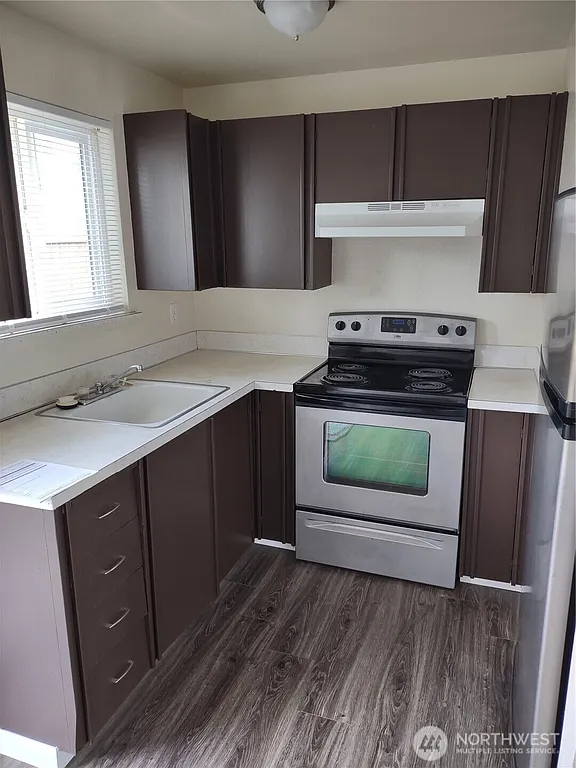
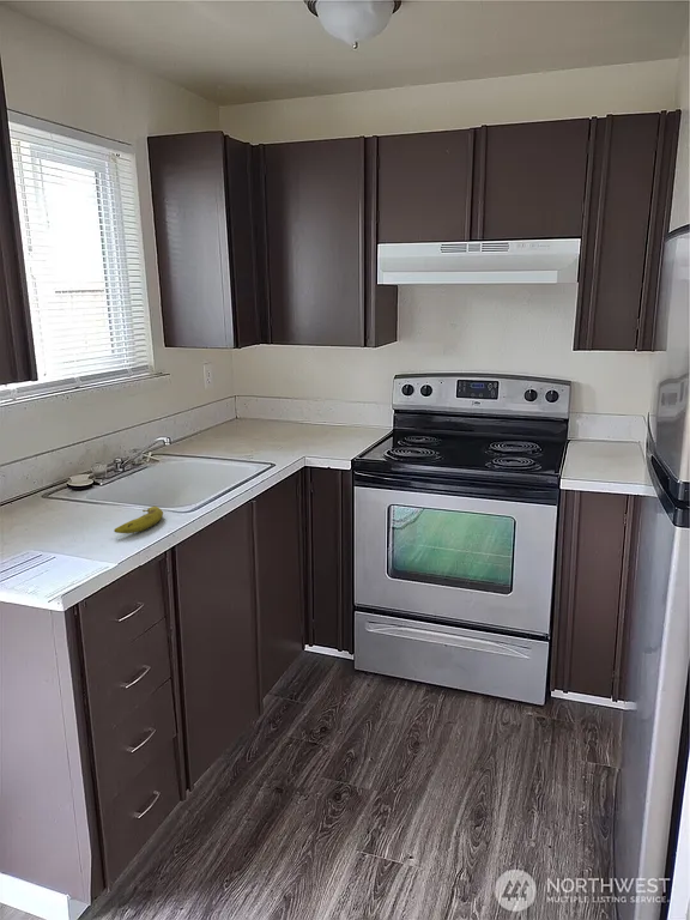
+ fruit [113,506,164,534]
